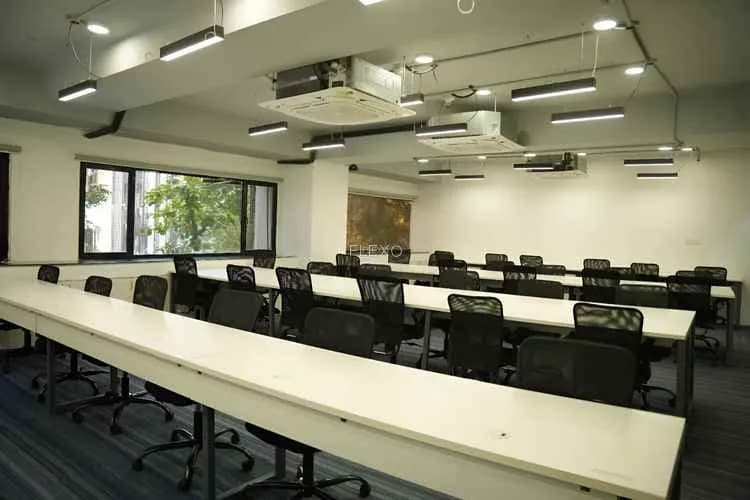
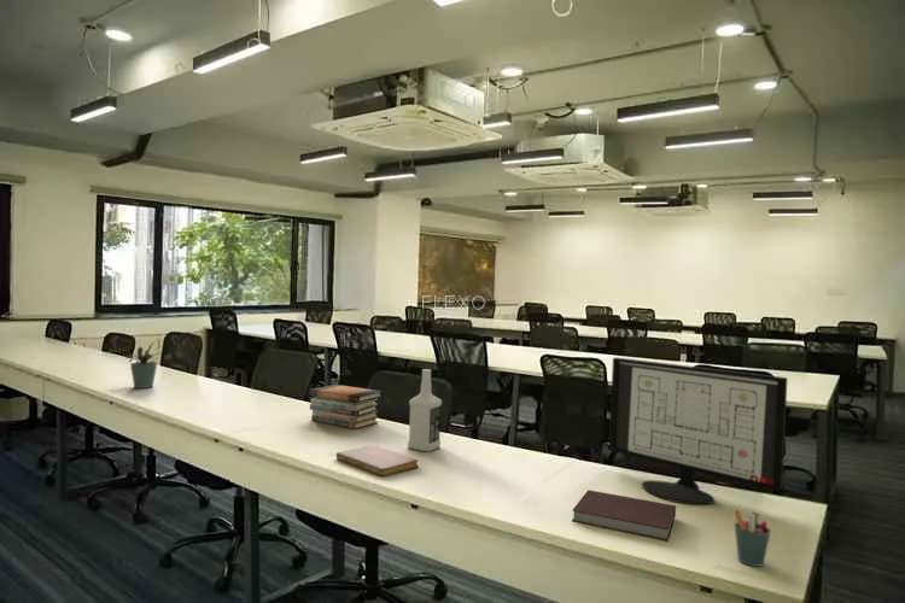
+ computer monitor [608,356,789,505]
+ notebook [335,444,420,478]
+ pen holder [732,509,772,568]
+ vodka [407,368,443,452]
+ potted plant [125,341,163,390]
+ book stack [309,384,384,431]
+ notebook [571,488,677,541]
